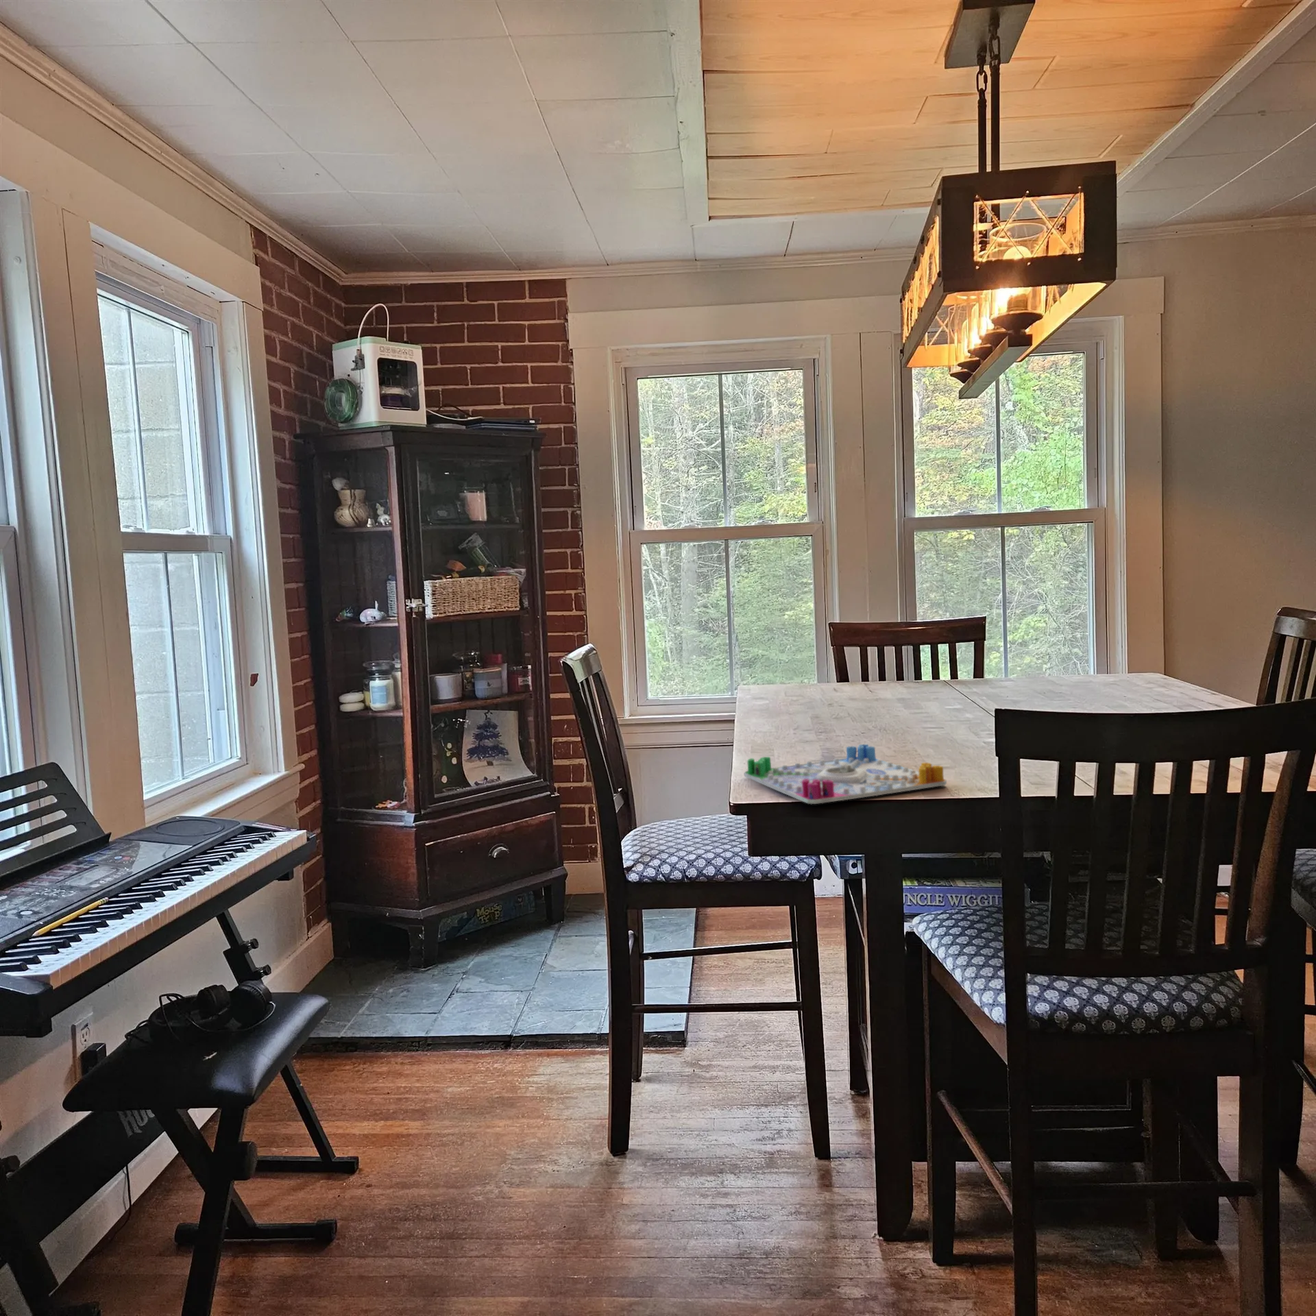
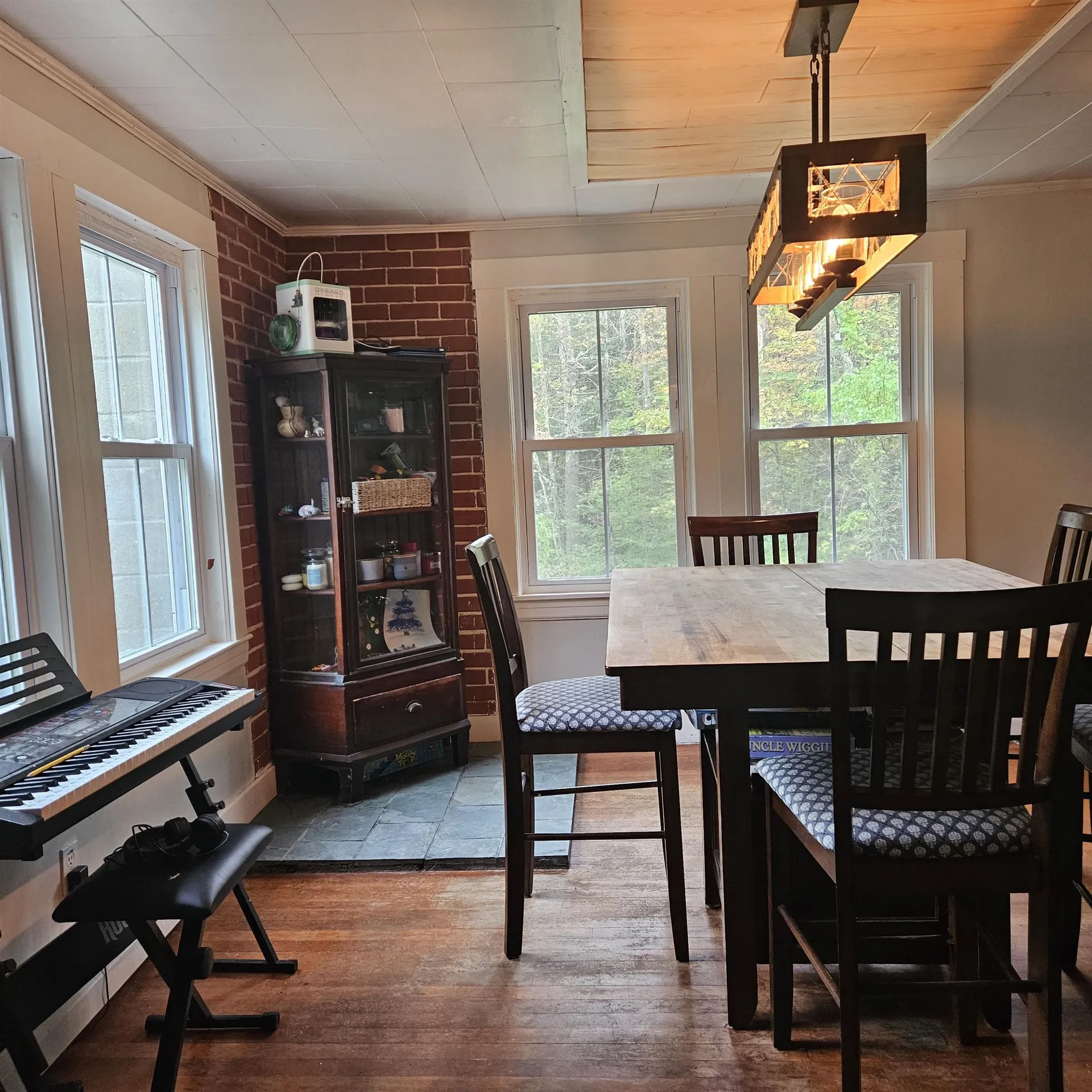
- board game [744,744,947,805]
